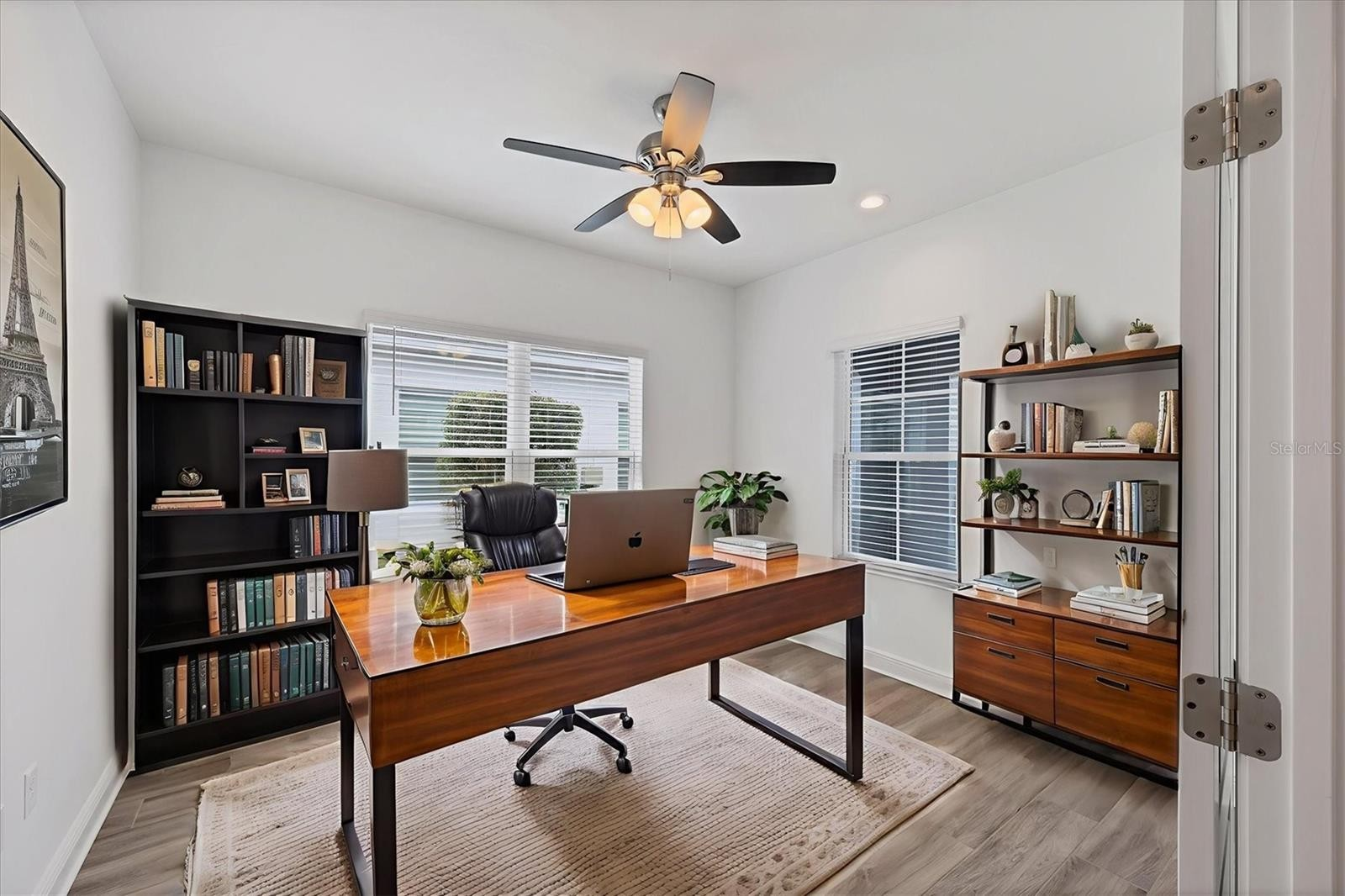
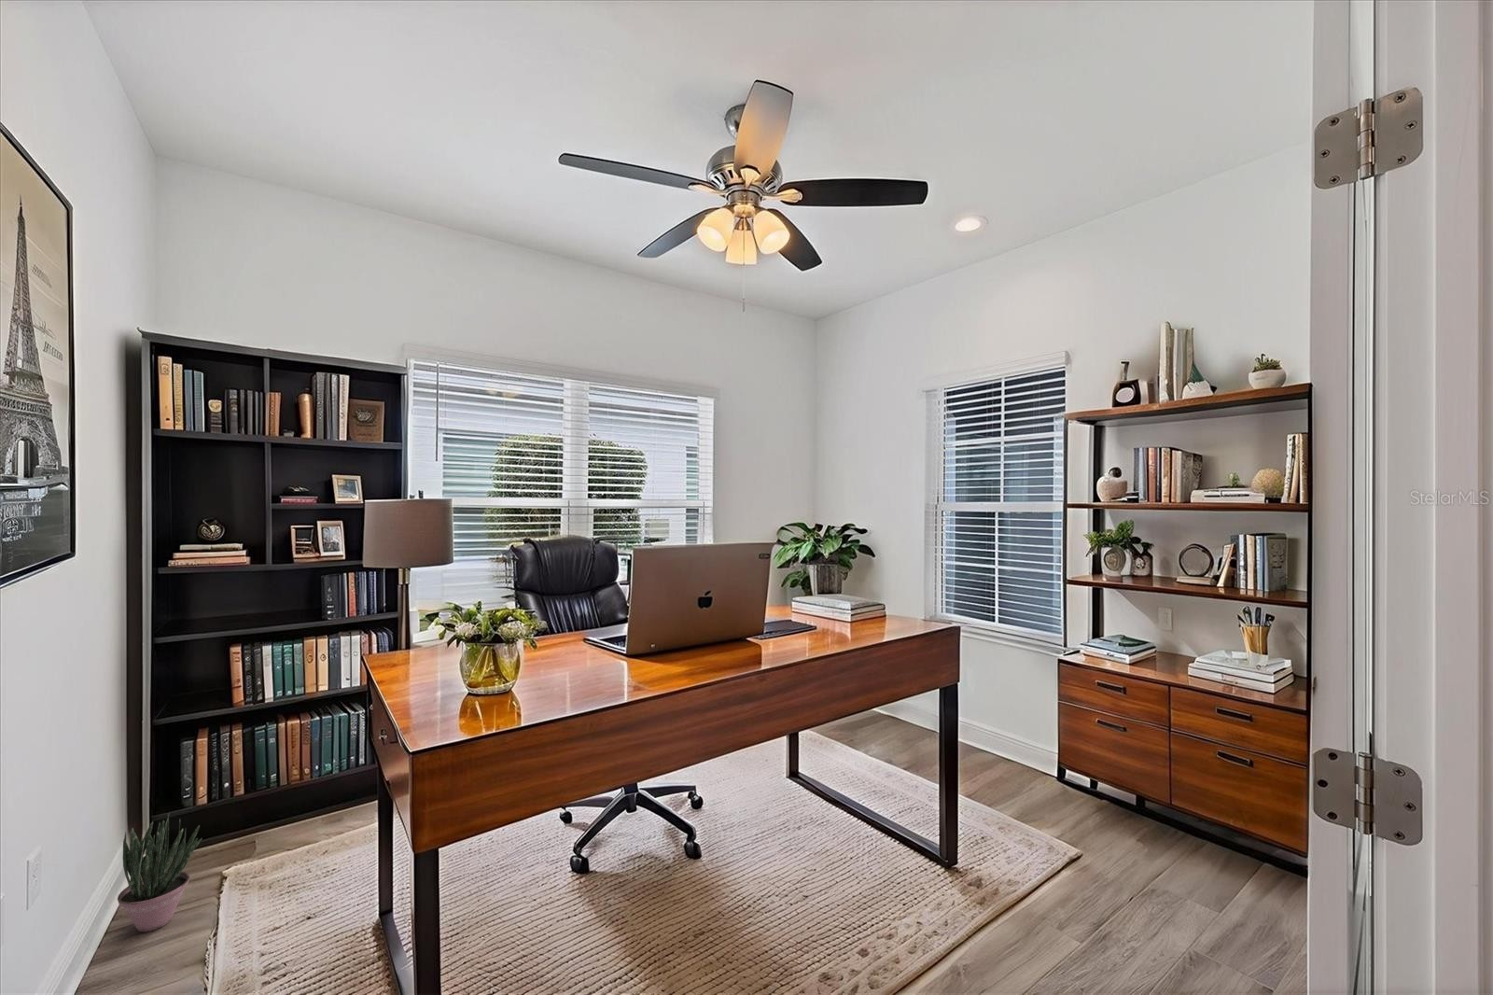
+ potted plant [117,811,202,933]
